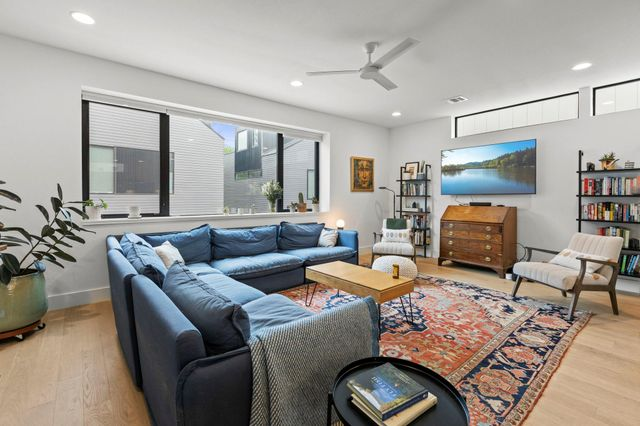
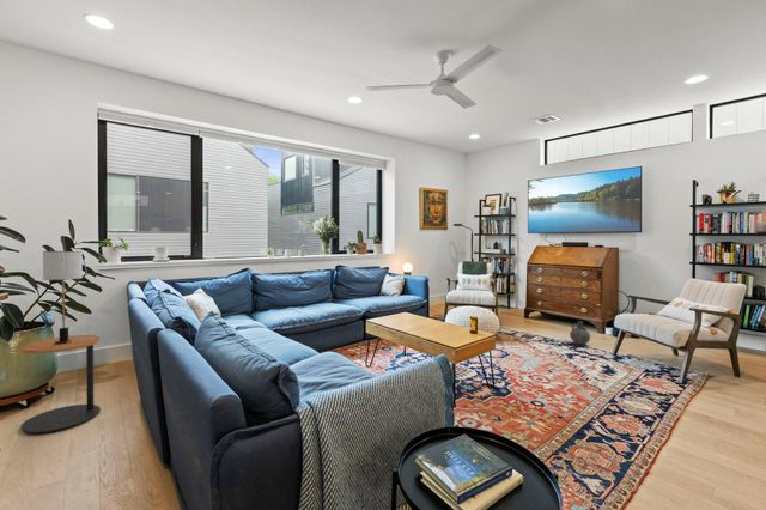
+ side table [19,334,102,435]
+ ceramic jug [569,320,591,346]
+ table lamp [42,250,84,345]
